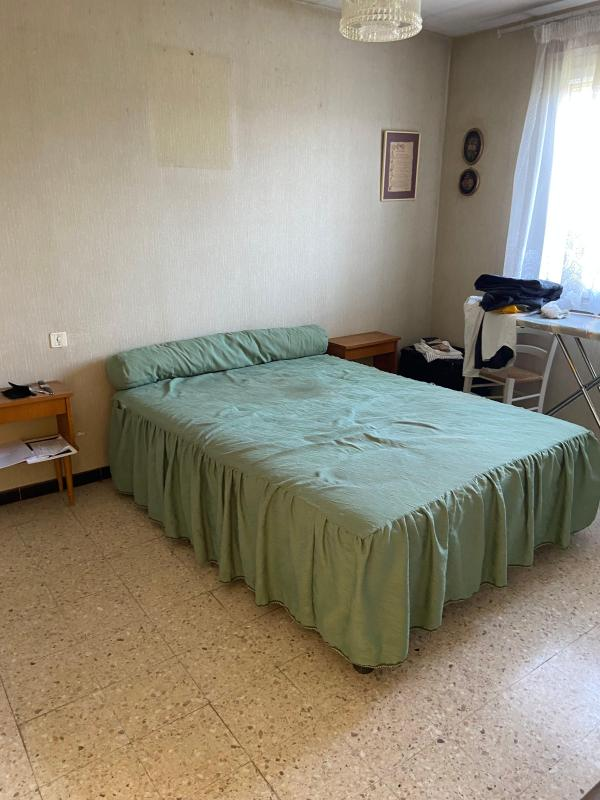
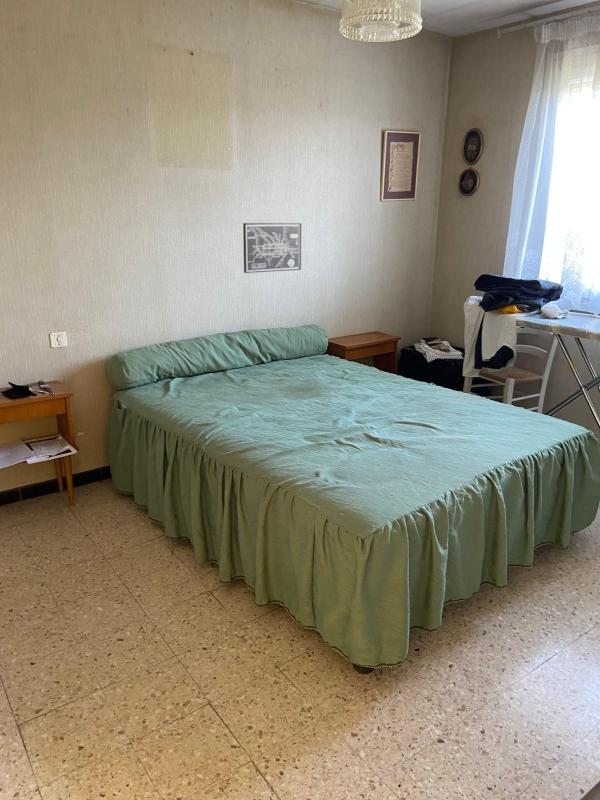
+ wall art [242,222,302,274]
